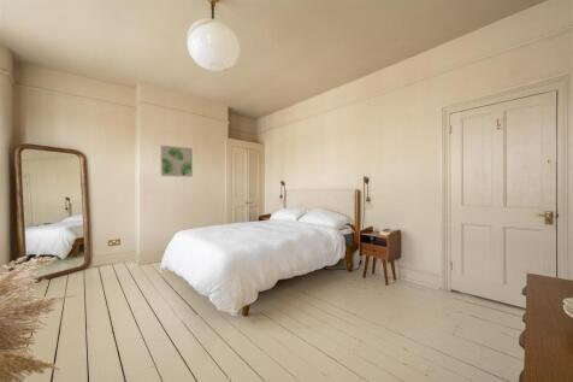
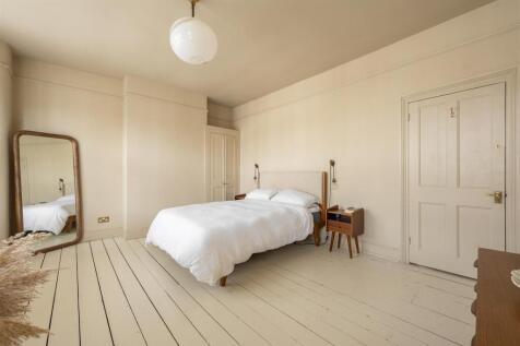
- wall art [159,145,194,178]
